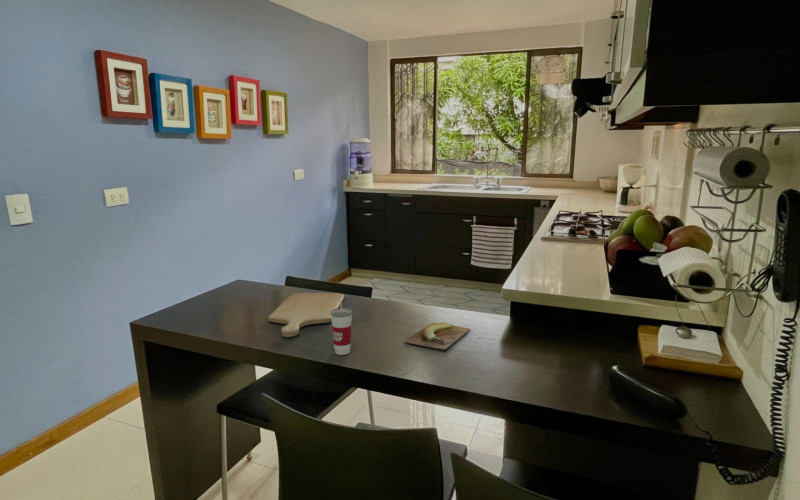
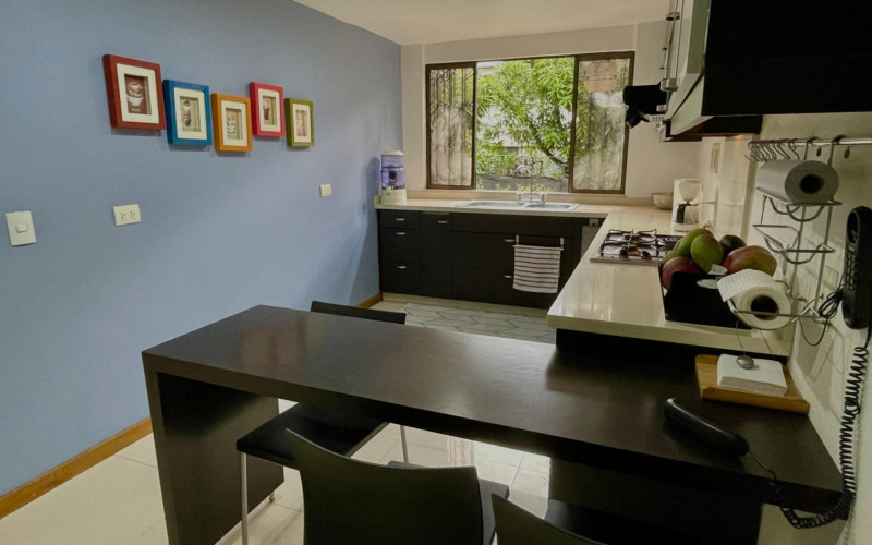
- cup [331,297,353,356]
- banana [402,321,472,350]
- chopping board [267,292,346,338]
